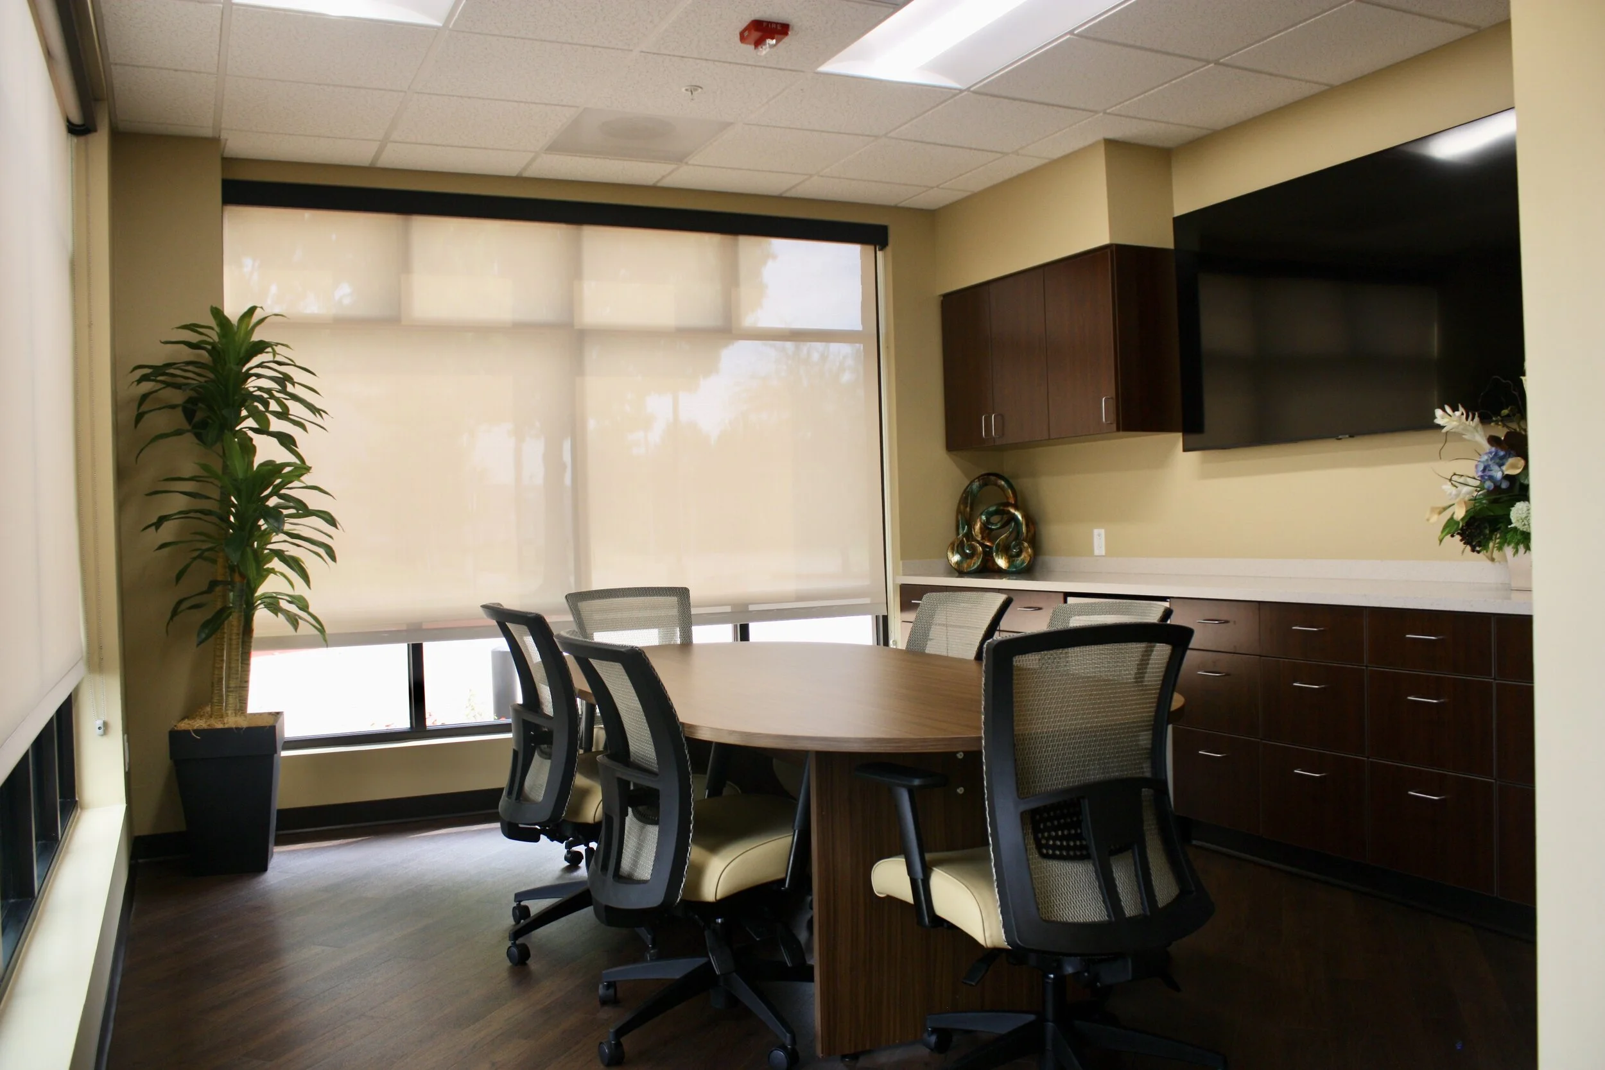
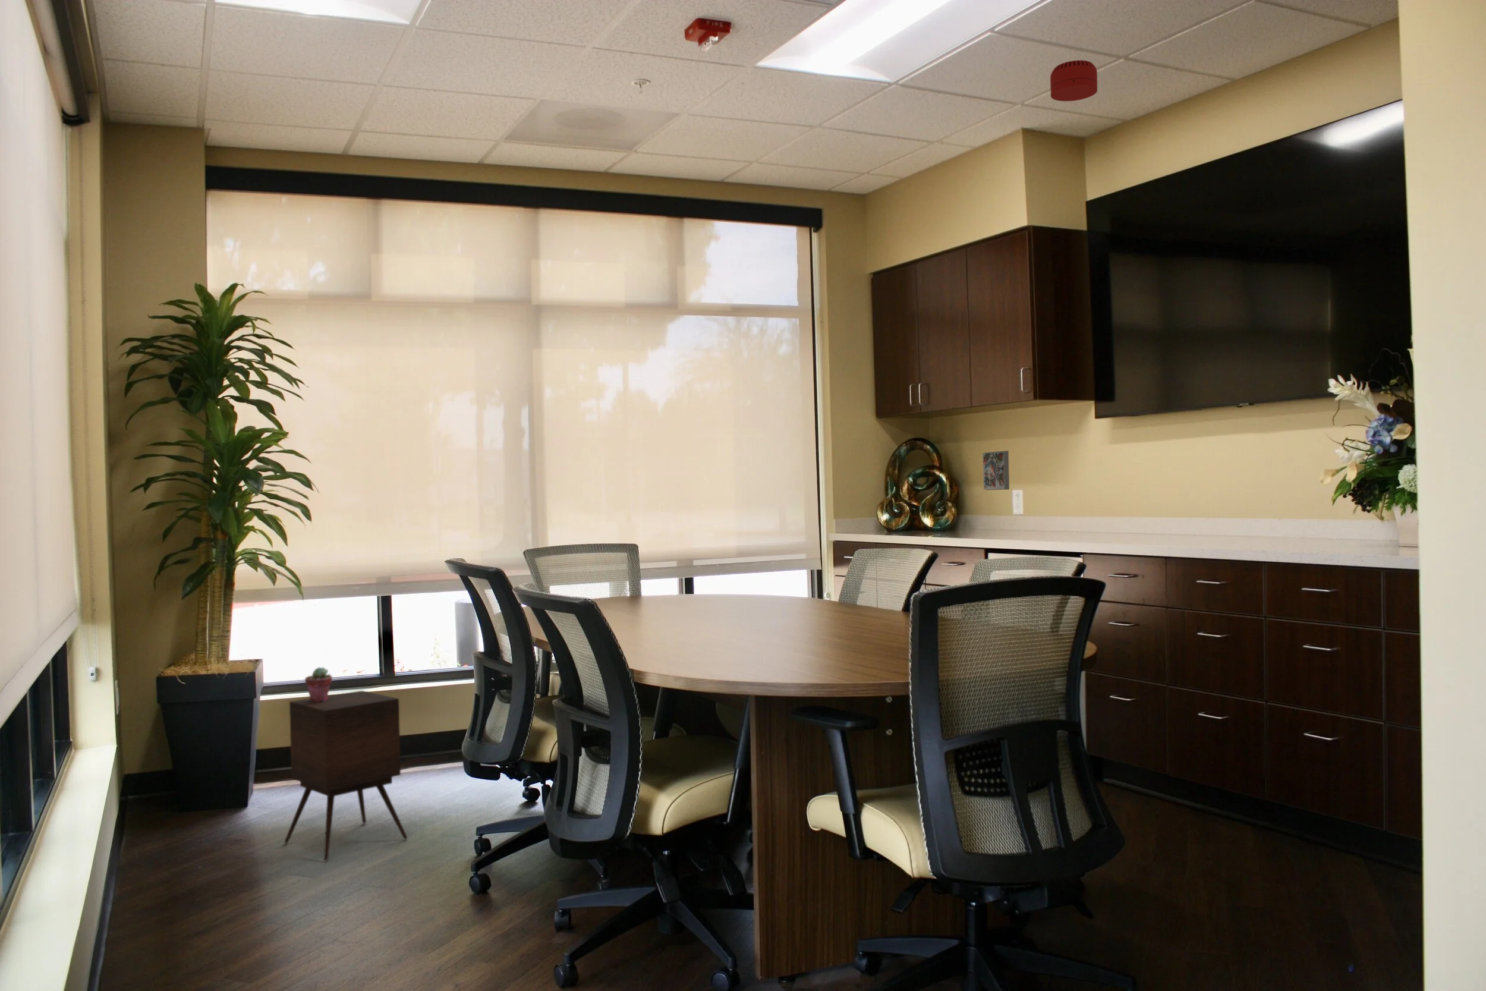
+ potted succulent [304,667,333,702]
+ decorative tile [982,450,1009,490]
+ side table [284,690,408,862]
+ smoke detector [1049,60,1098,102]
